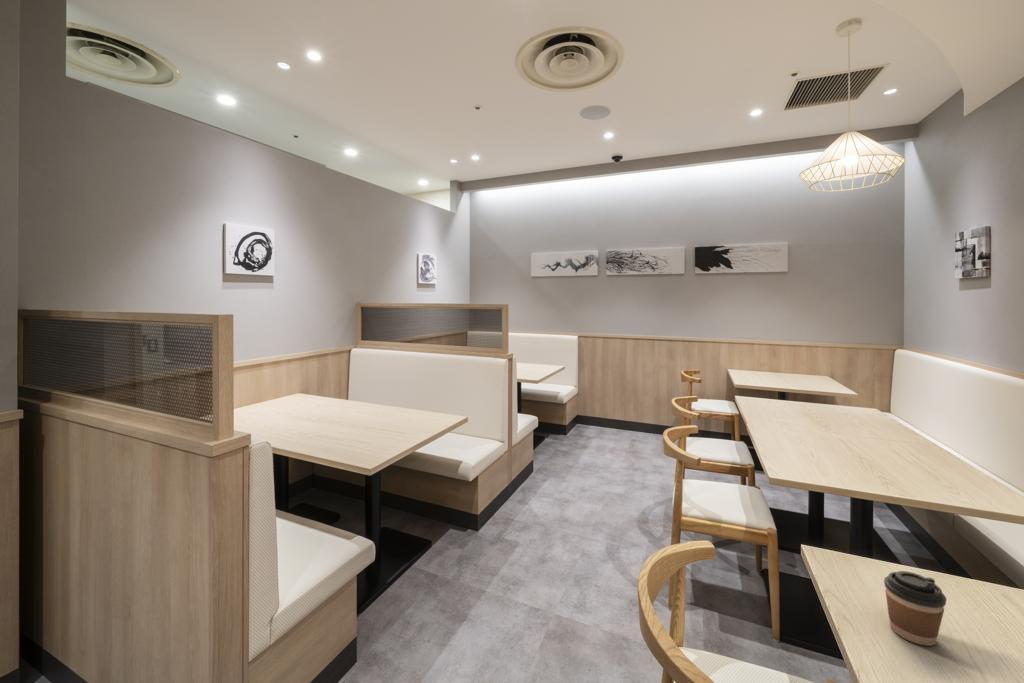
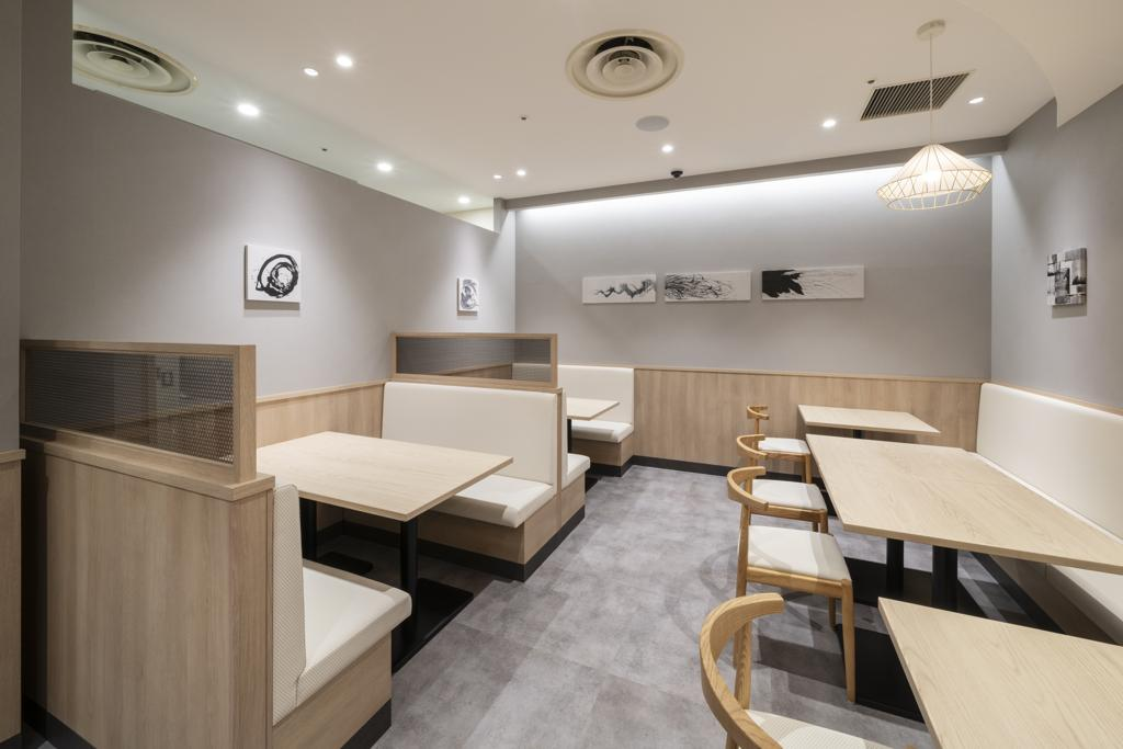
- coffee cup [883,570,948,647]
